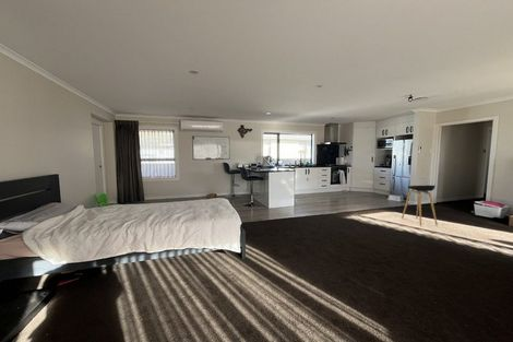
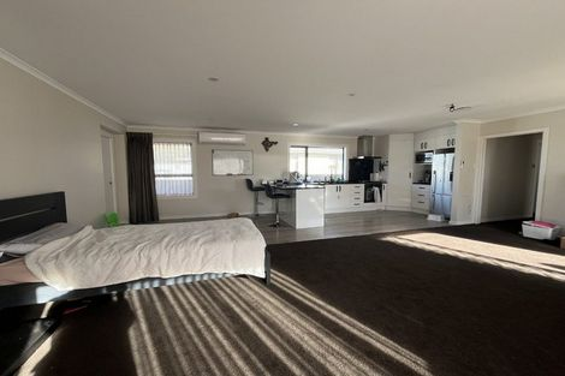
- stool [401,185,439,227]
